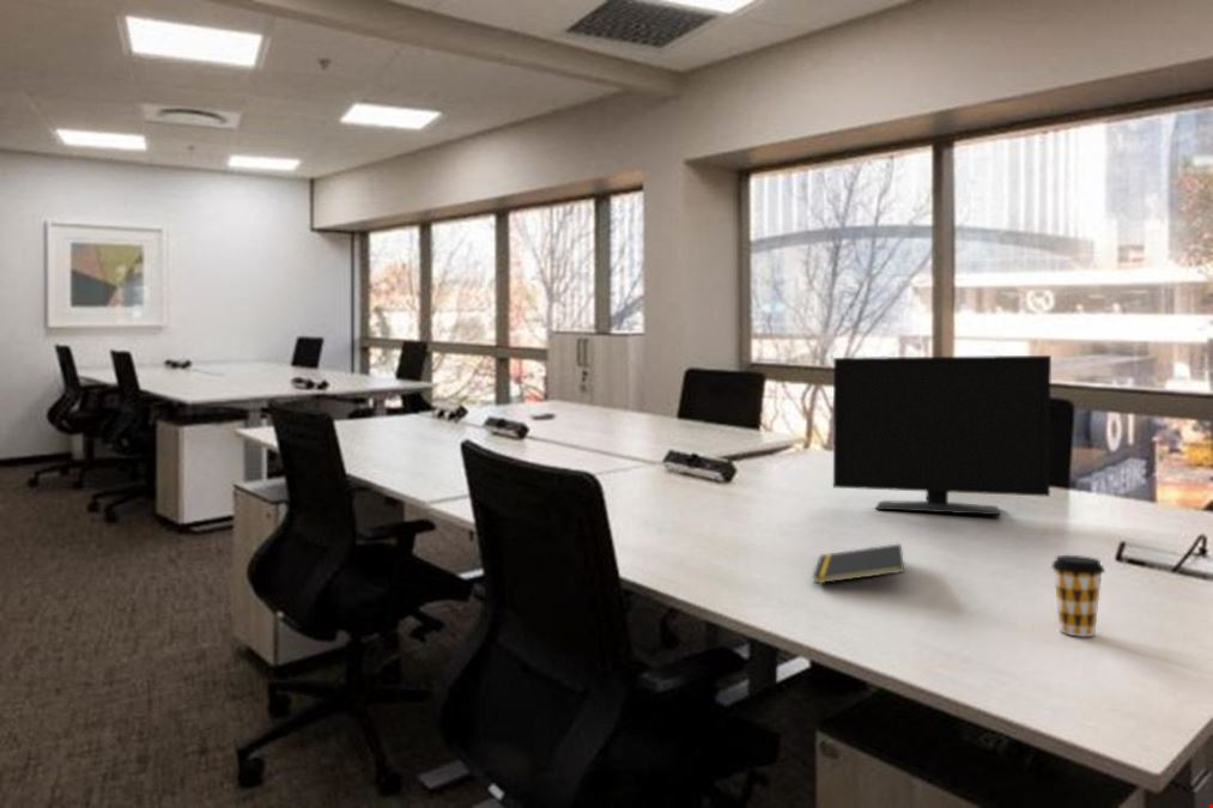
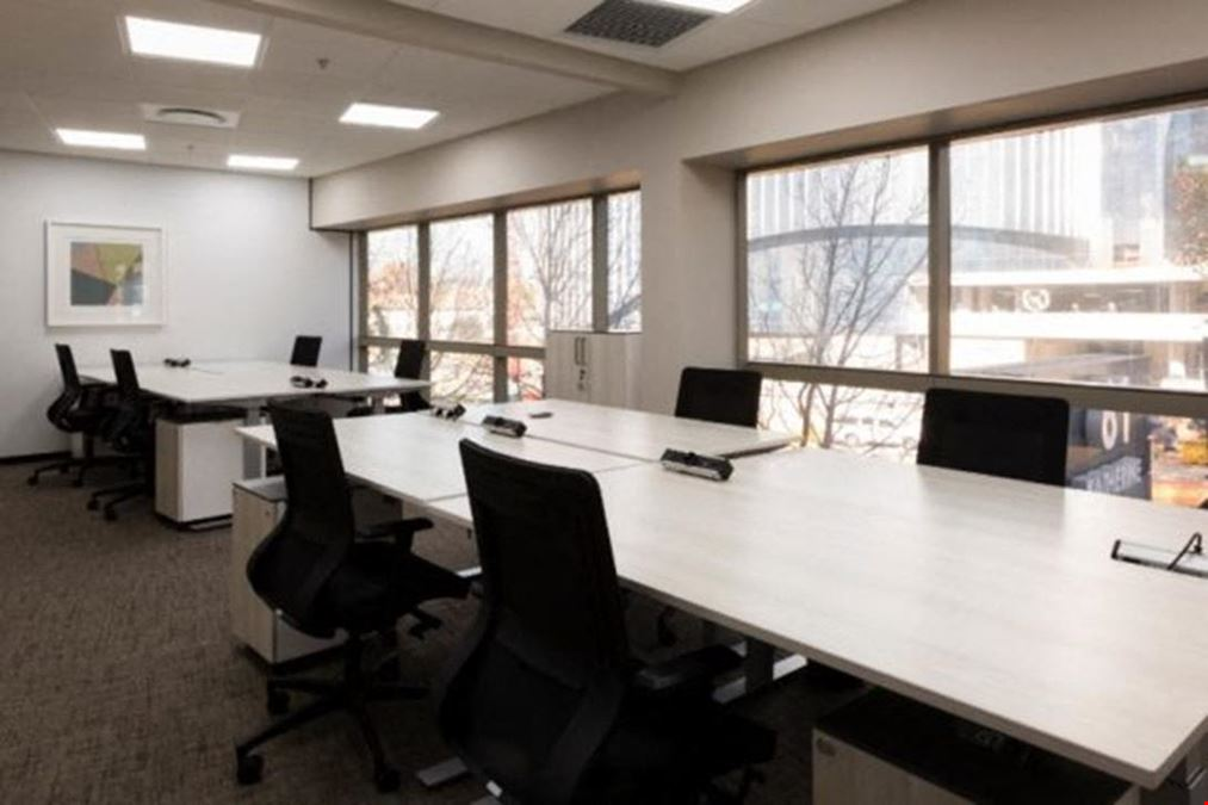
- monitor [832,354,1053,516]
- notepad [812,542,905,585]
- coffee cup [1050,554,1106,638]
